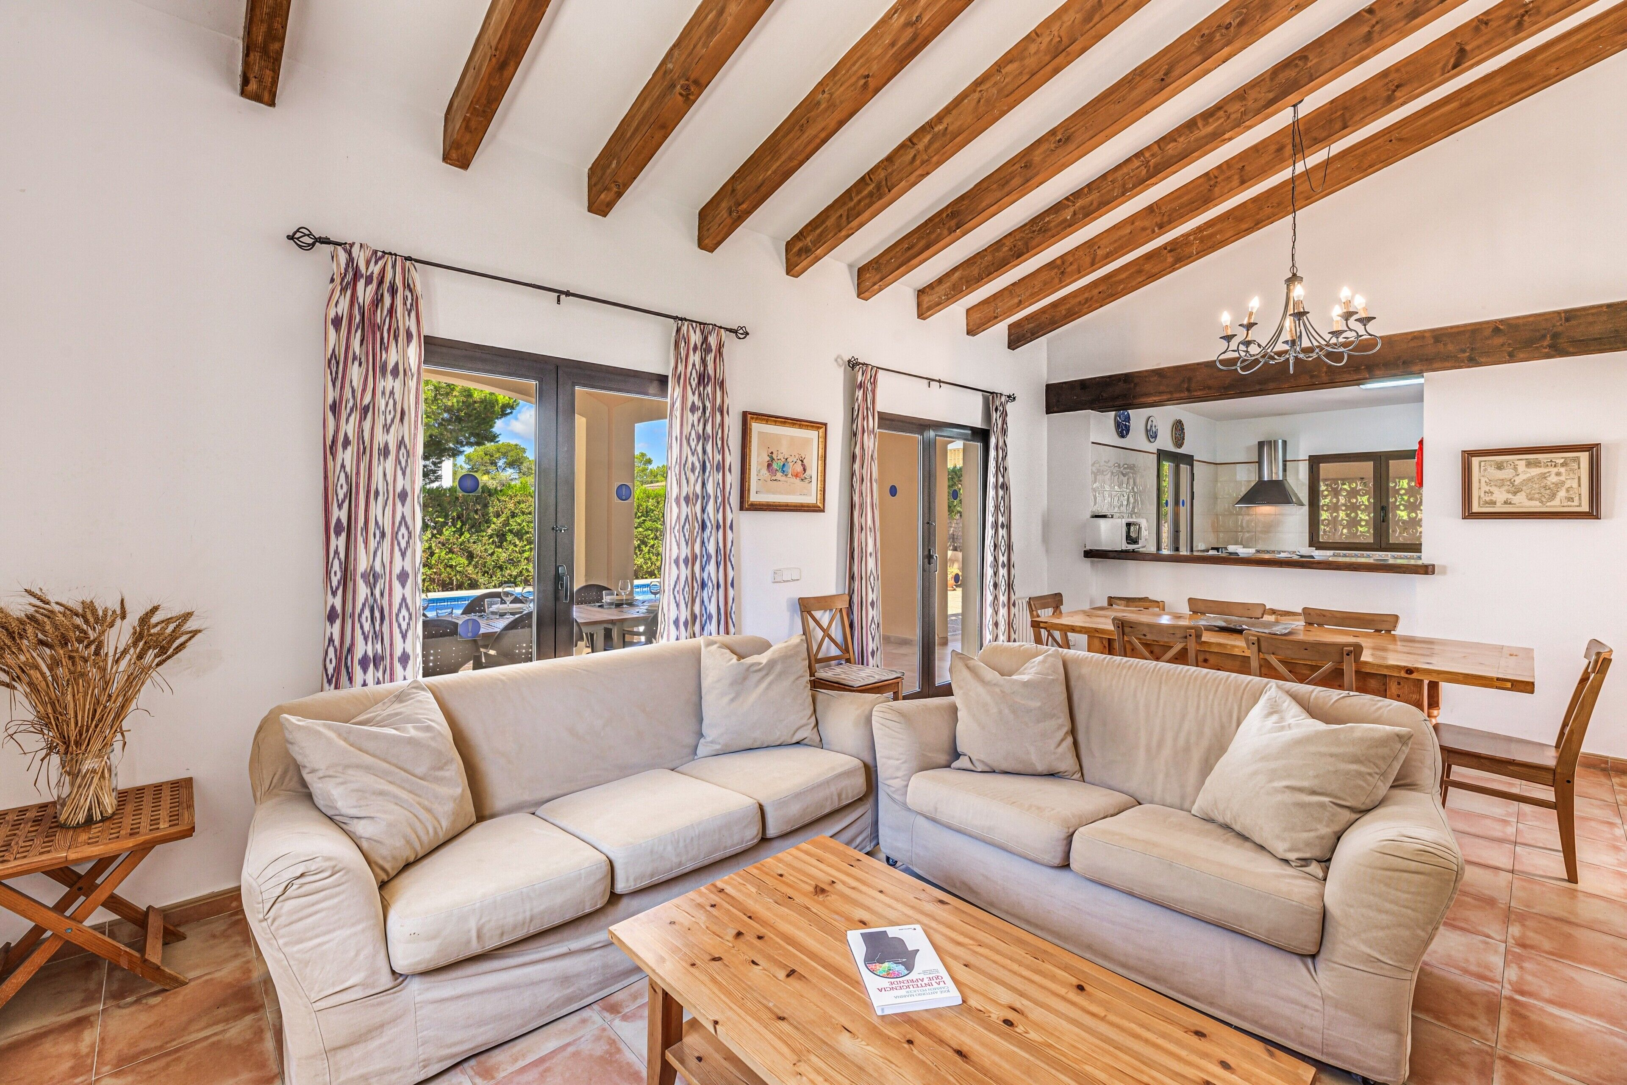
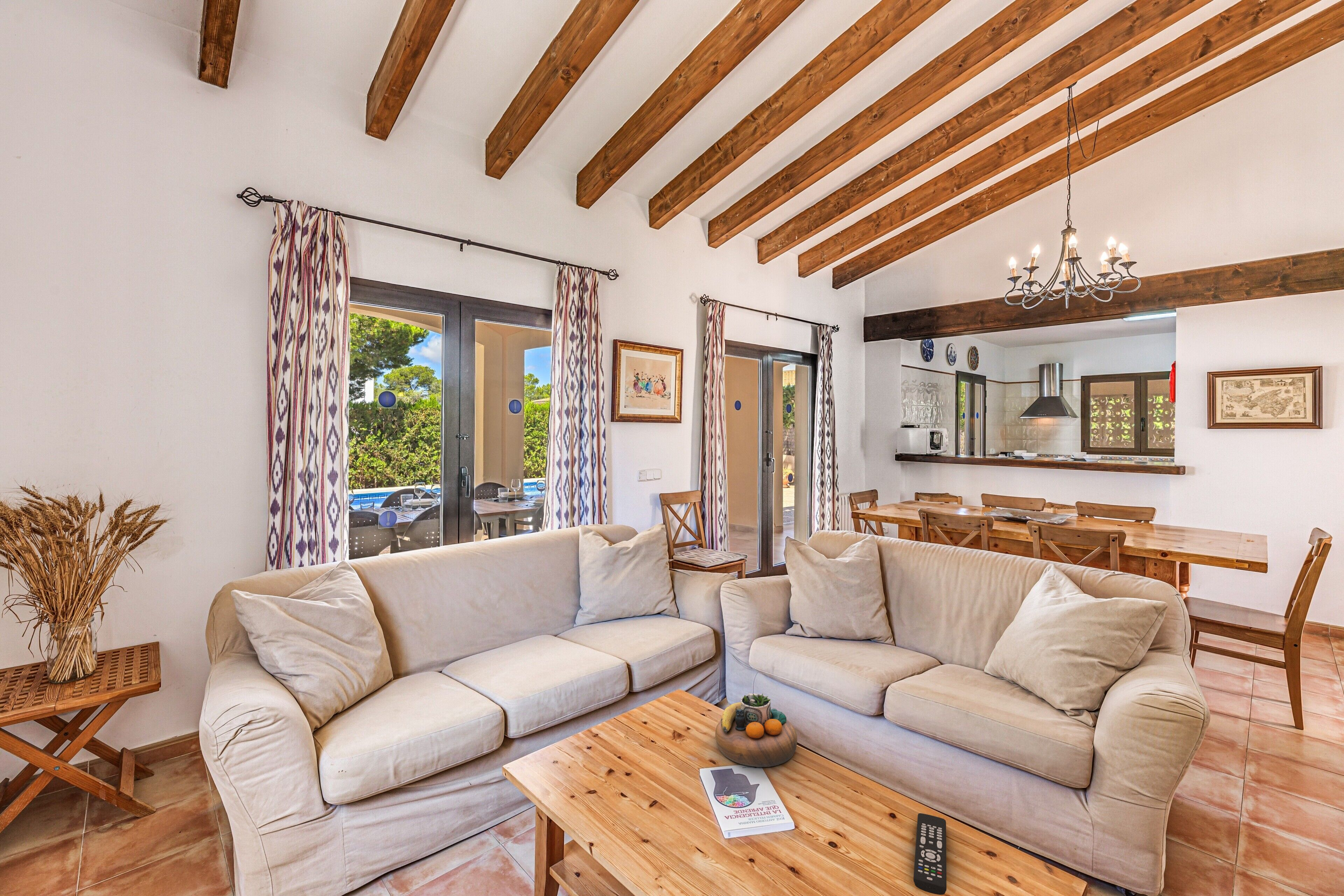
+ remote control [913,813,947,895]
+ decorative bowl [715,693,798,768]
